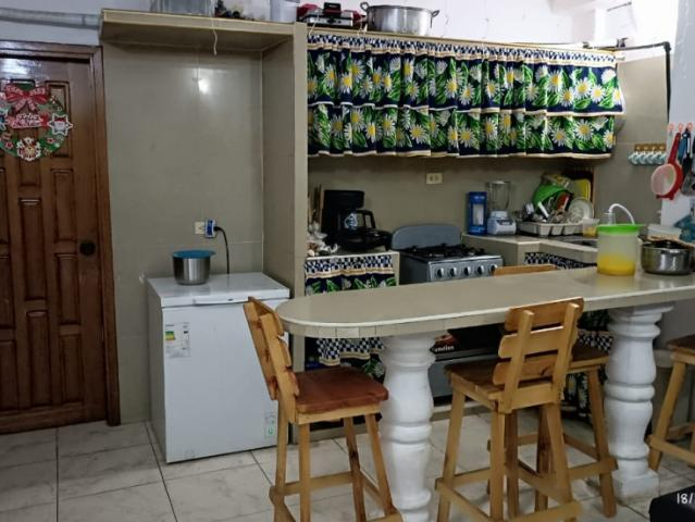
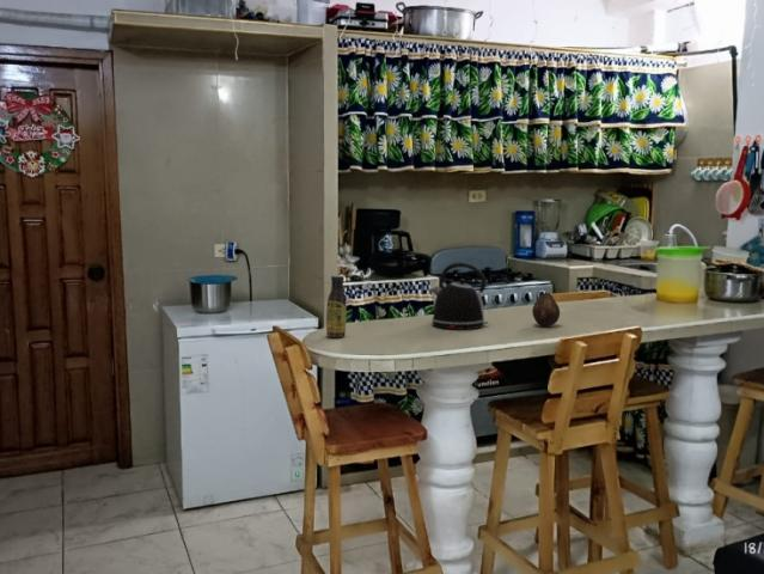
+ kettle [429,261,489,330]
+ fruit [531,291,561,328]
+ sauce bottle [325,274,348,338]
